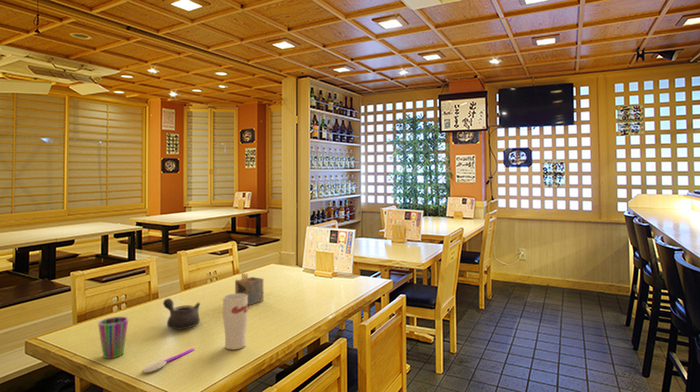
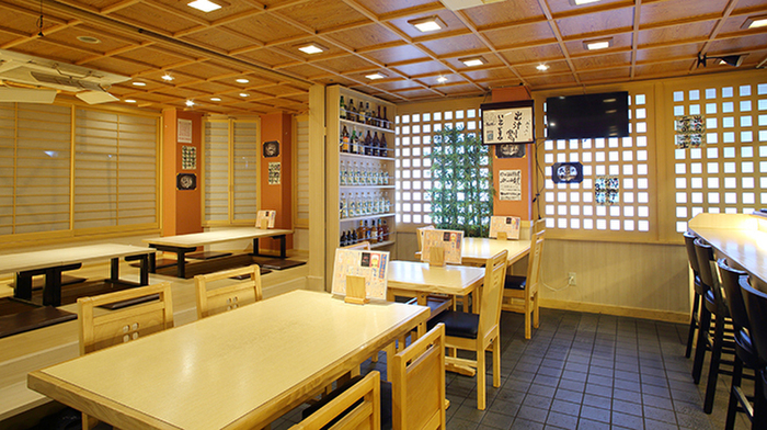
- cup [97,316,129,359]
- teapot [162,297,201,330]
- cup [222,293,249,350]
- napkin holder [234,272,264,306]
- spoon [142,347,196,374]
